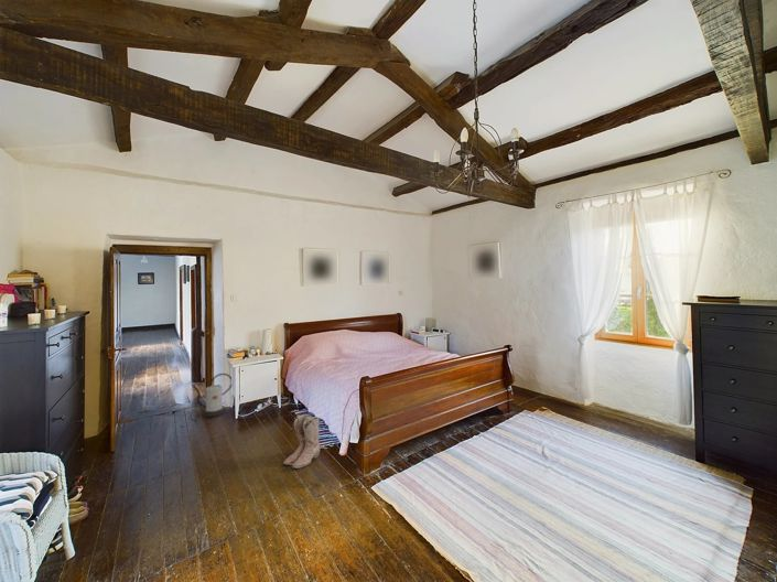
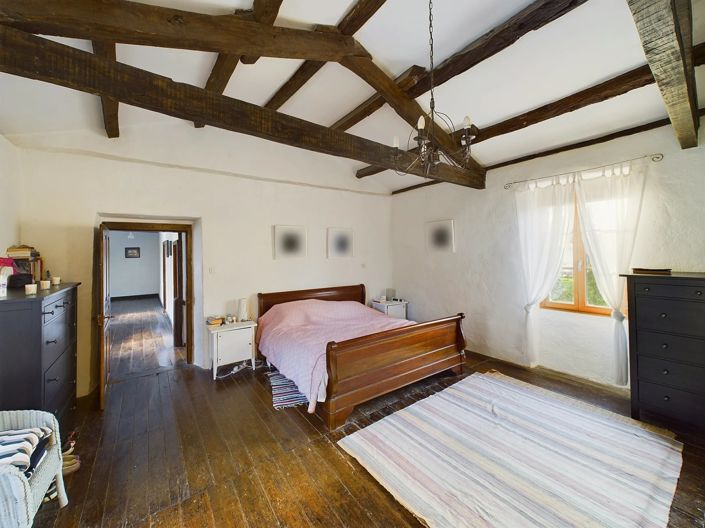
- watering can [192,373,234,418]
- boots [282,414,321,470]
